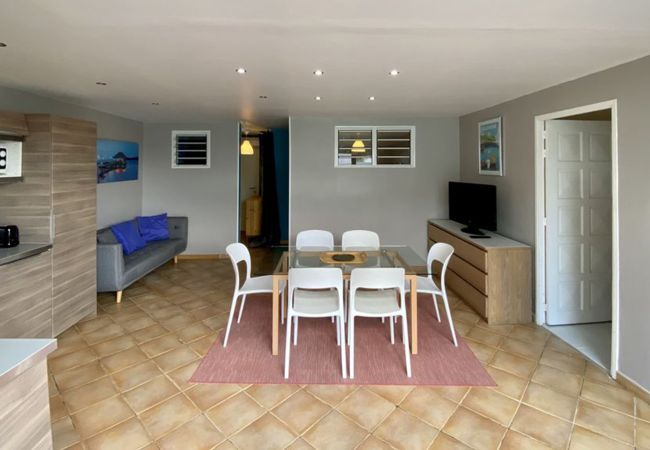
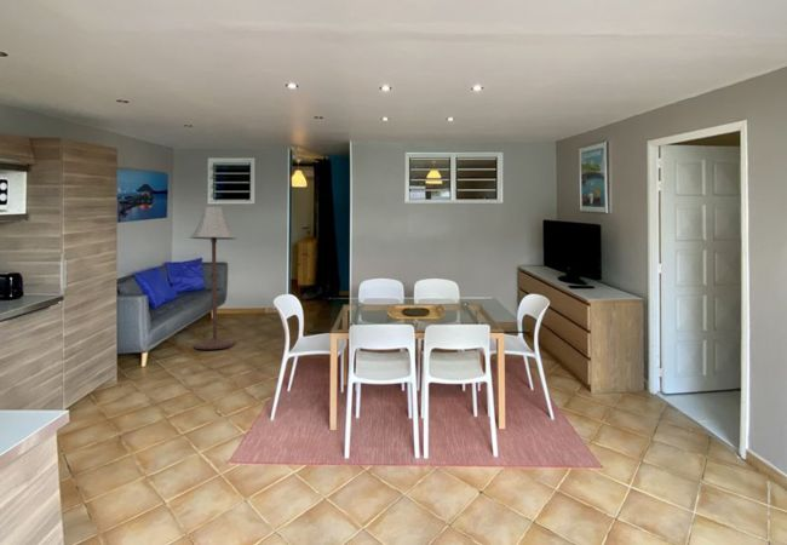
+ floor lamp [189,206,239,350]
